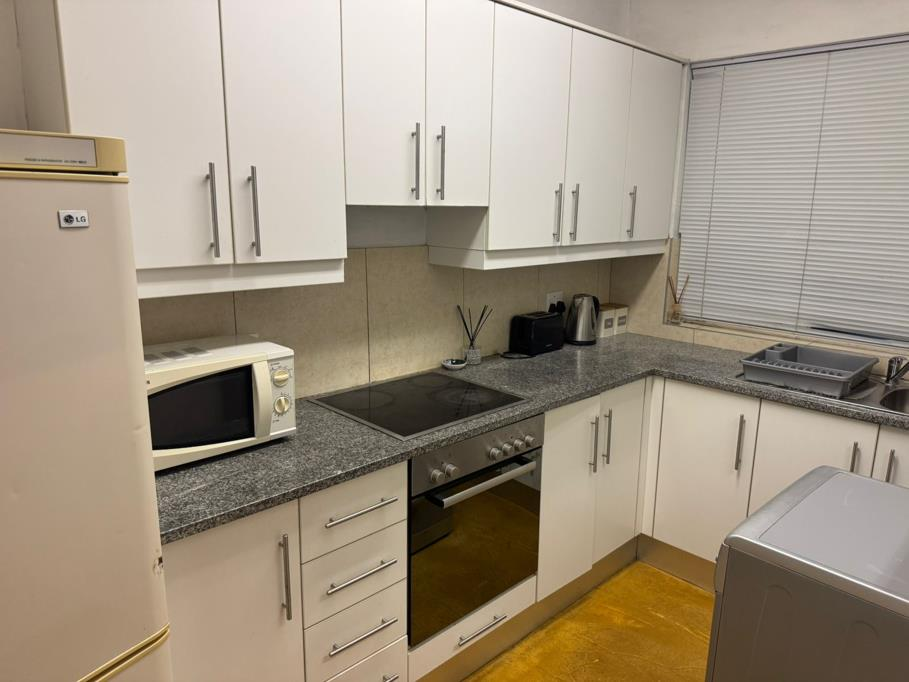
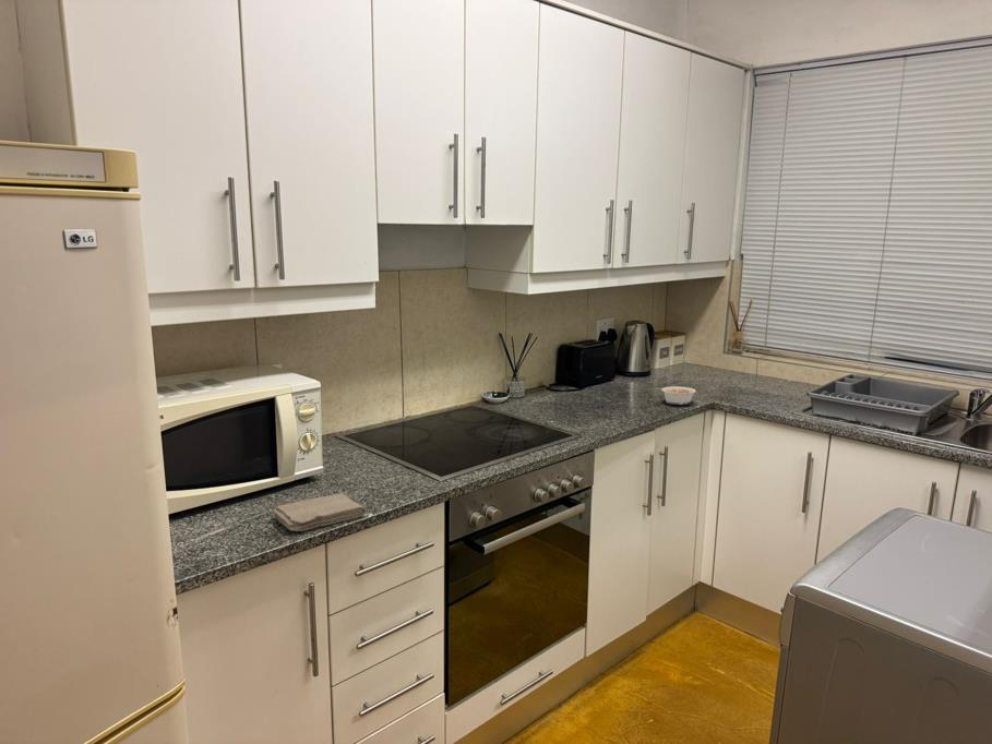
+ legume [656,385,697,406]
+ washcloth [273,493,368,532]
